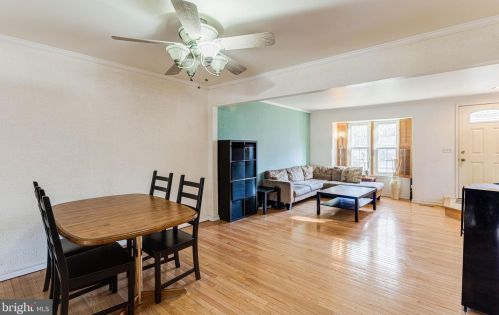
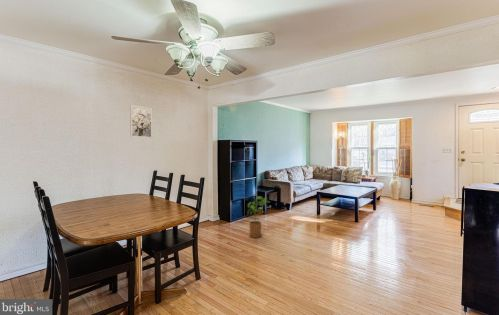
+ house plant [246,195,270,239]
+ wall art [129,104,153,139]
